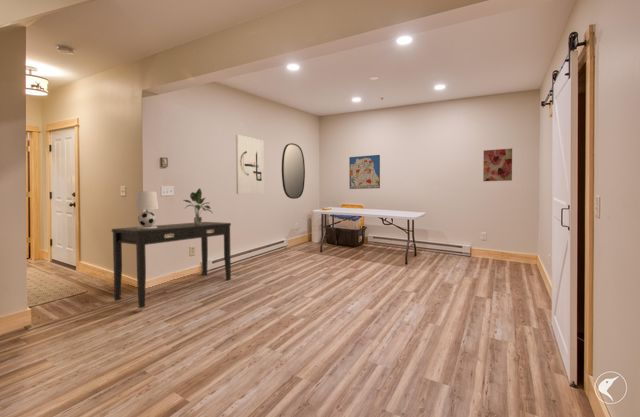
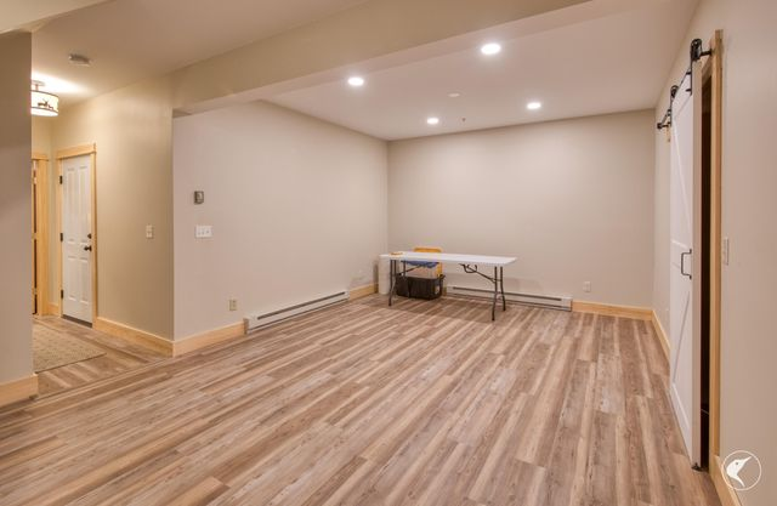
- home mirror [281,142,306,200]
- table lamp [134,190,160,229]
- desk [111,221,232,309]
- wall art [348,154,381,190]
- wall art [482,147,513,182]
- potted plant [183,187,213,225]
- wall art [235,134,265,195]
